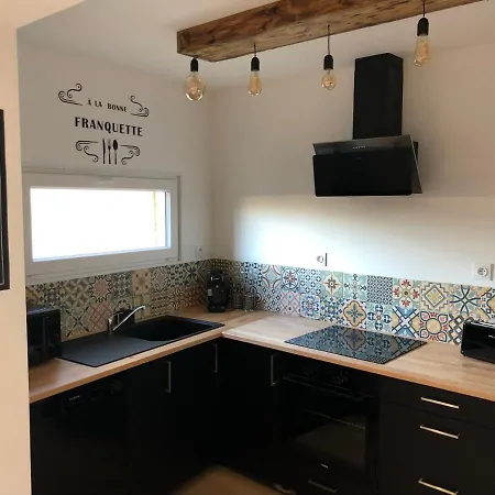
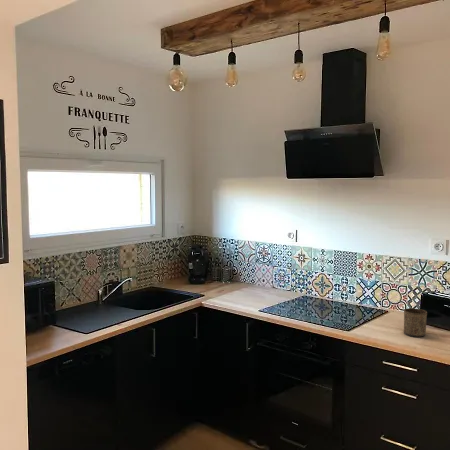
+ cup [403,307,428,338]
